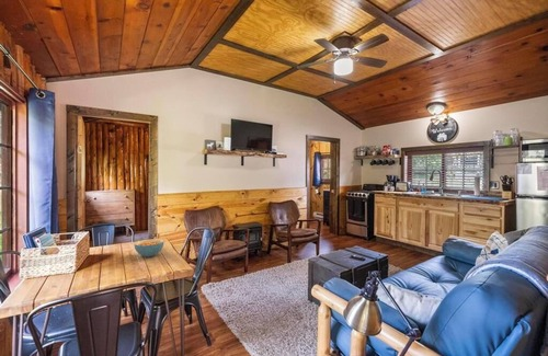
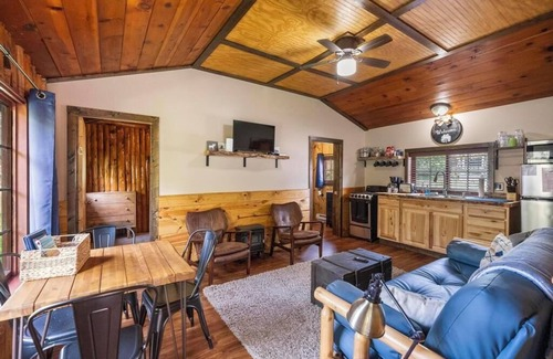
- cereal bowl [133,238,164,257]
